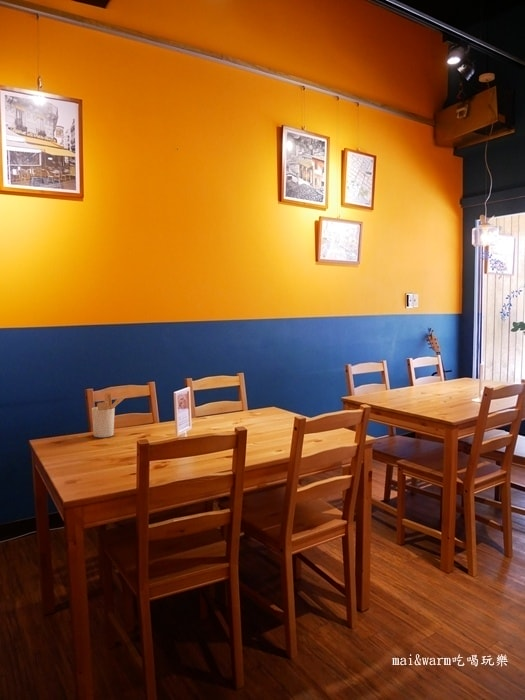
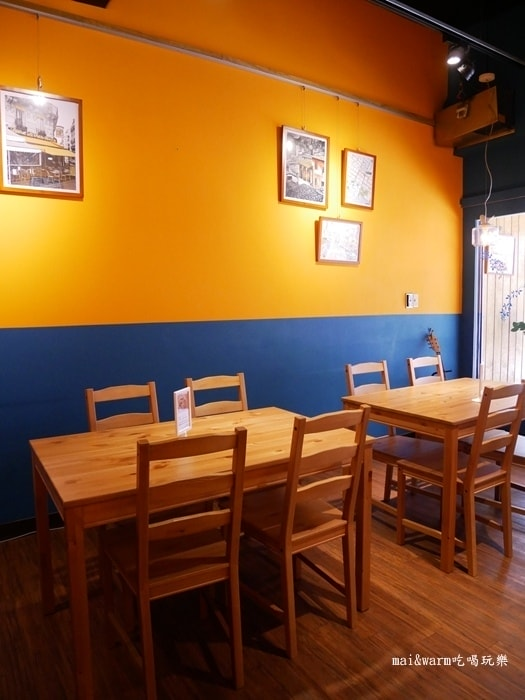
- utensil holder [91,392,127,438]
